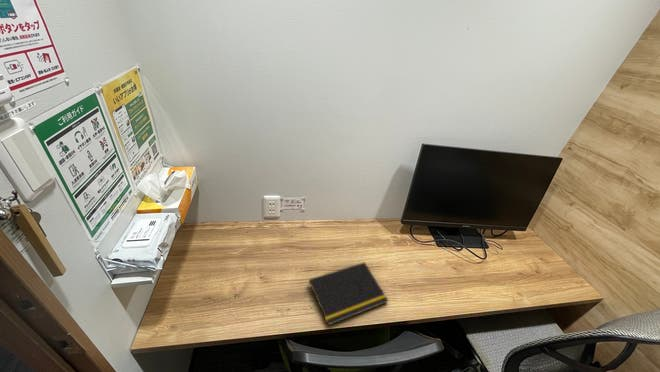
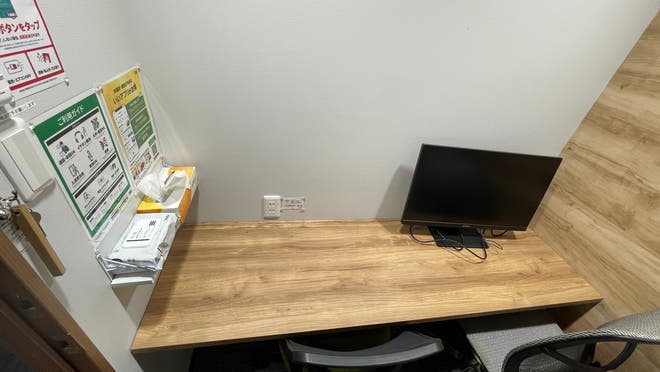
- notepad [306,261,389,327]
